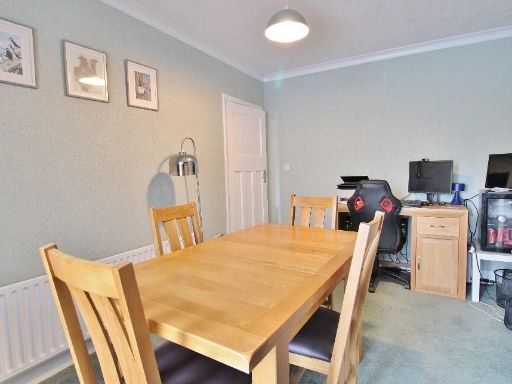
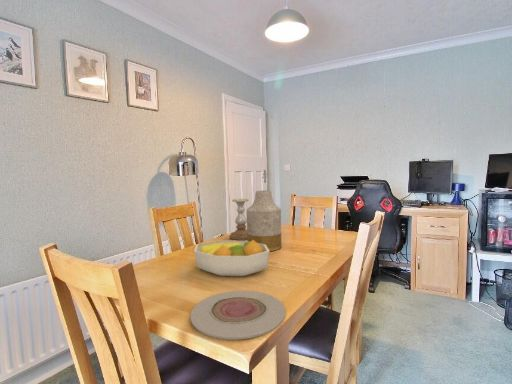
+ candle holder [228,198,250,241]
+ plate [189,290,287,341]
+ vase [246,189,282,252]
+ fruit bowl [193,240,270,277]
